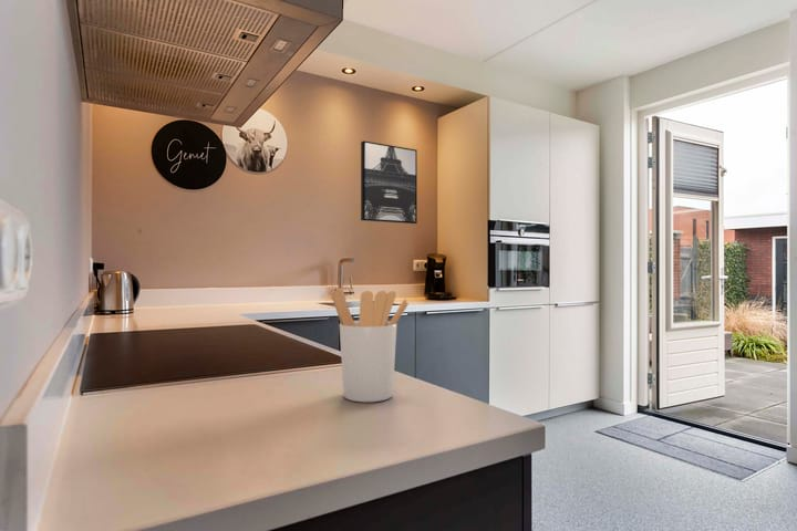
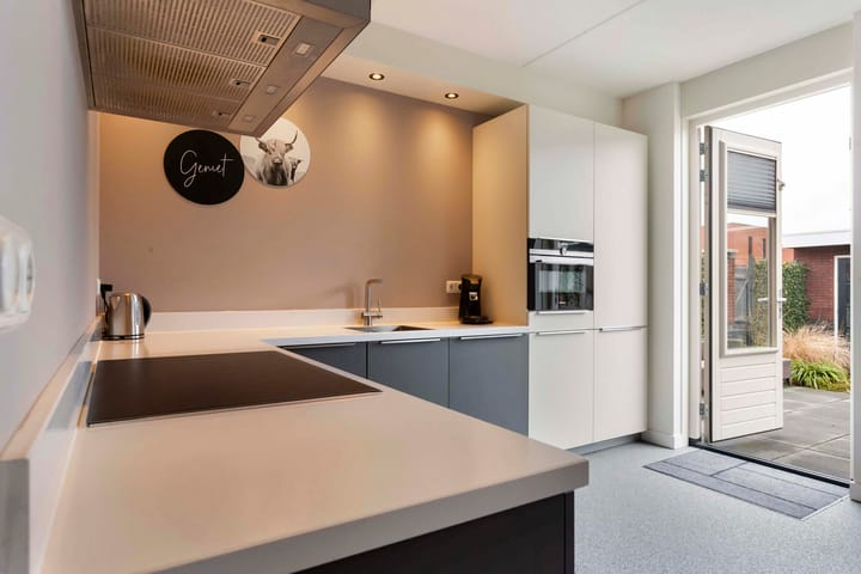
- utensil holder [331,287,410,403]
- wall art [360,139,418,225]
